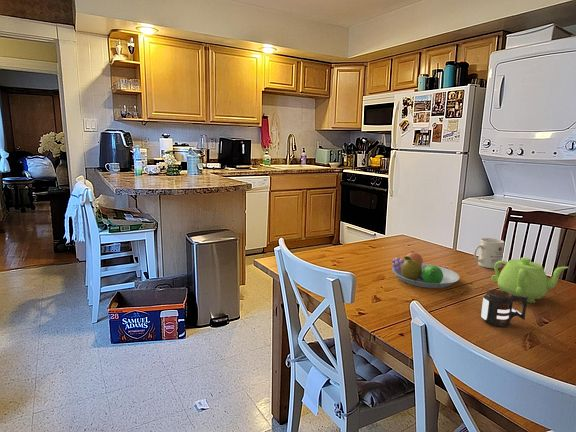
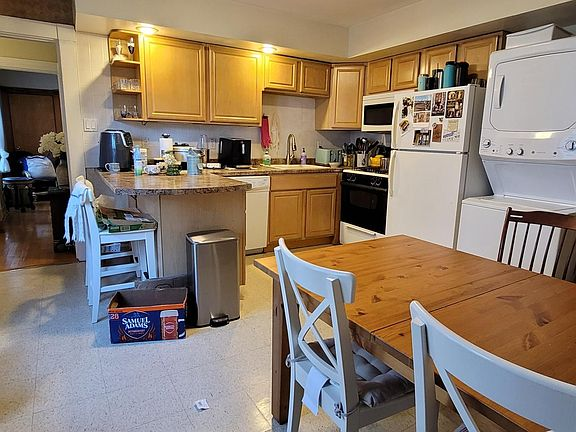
- mug [480,289,529,328]
- mug [473,237,505,270]
- fruit bowl [391,250,460,289]
- teapot [491,257,569,304]
